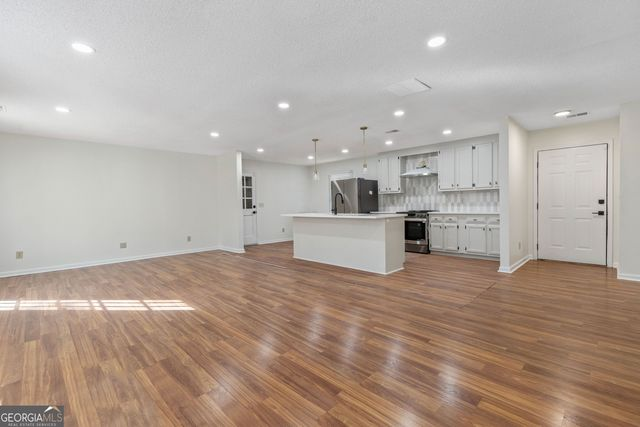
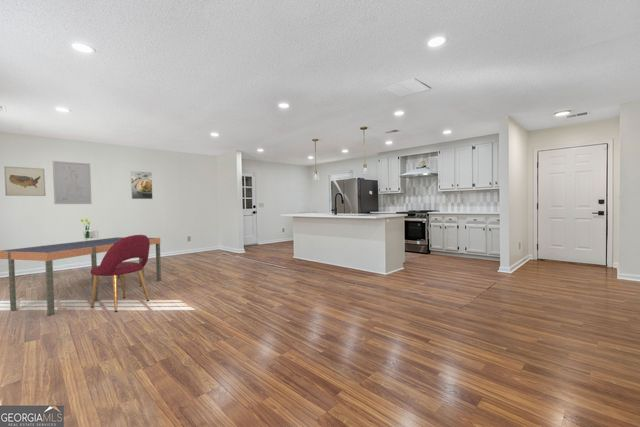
+ wall art [3,165,47,197]
+ dining table [0,236,162,316]
+ bouquet [80,217,100,239]
+ dining chair [90,234,151,313]
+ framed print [130,170,154,200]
+ wall art [52,160,93,205]
